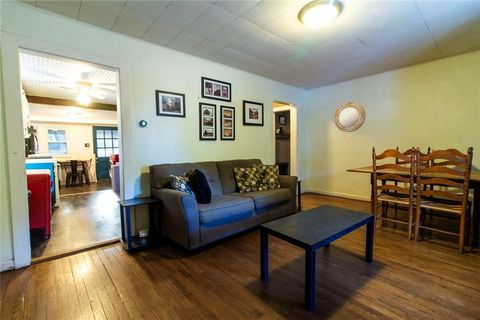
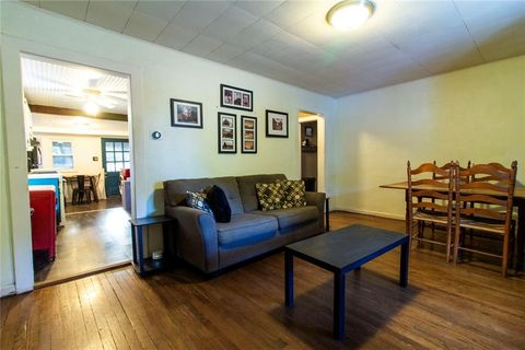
- home mirror [333,101,366,133]
